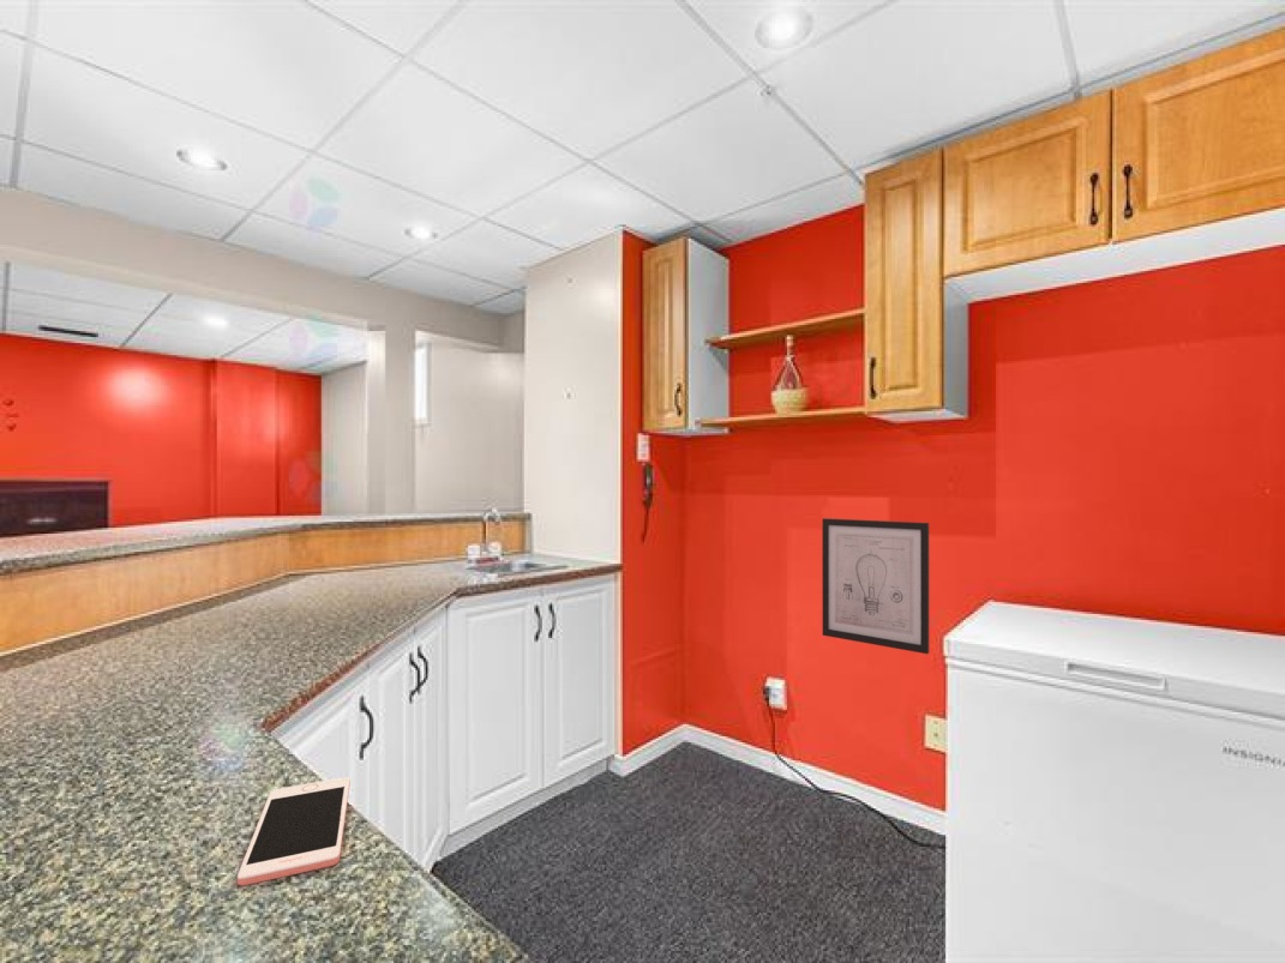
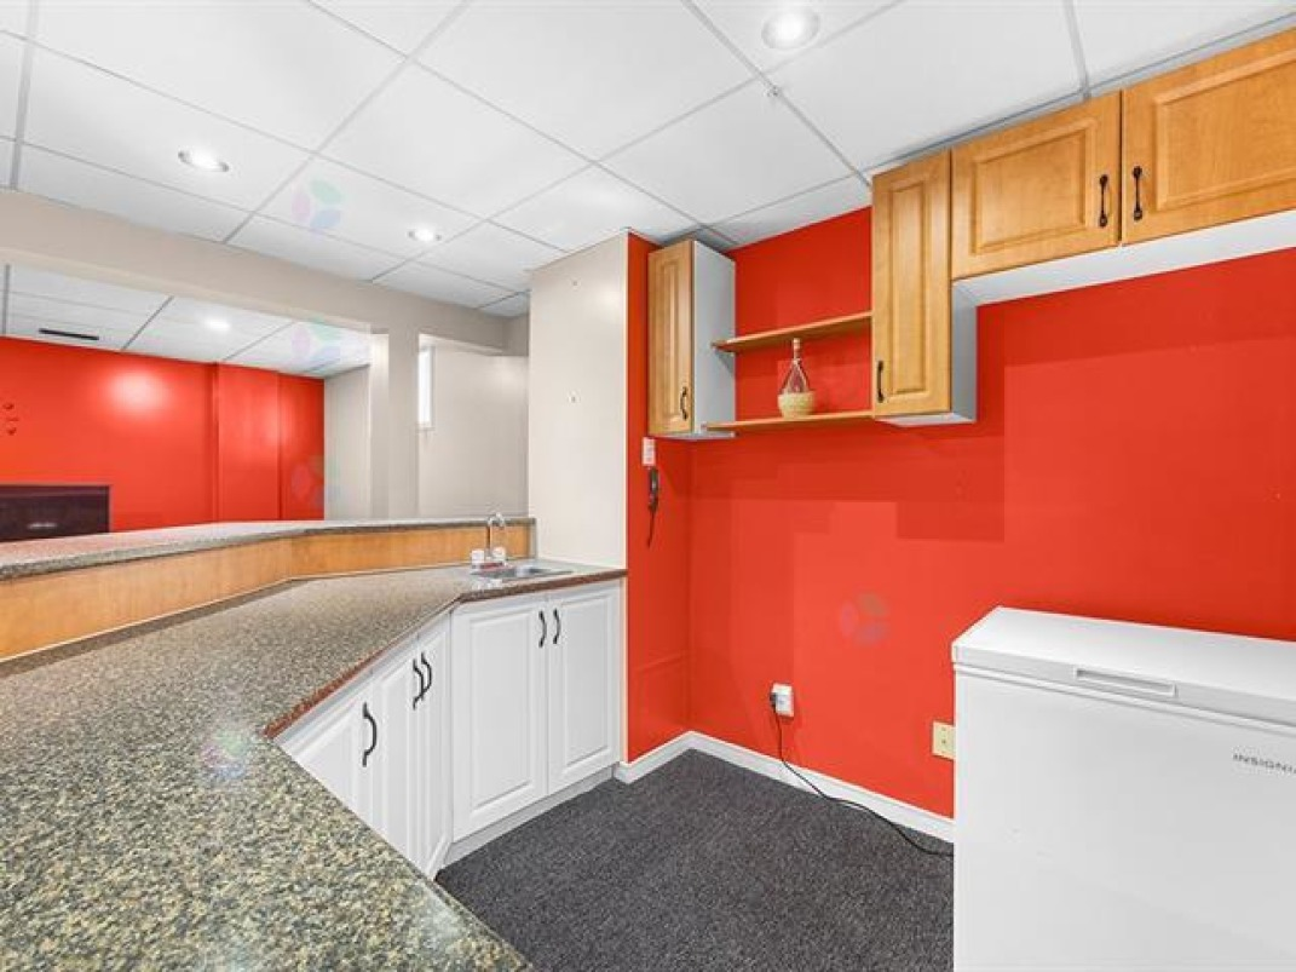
- cell phone [236,776,352,886]
- wall art [821,517,930,655]
